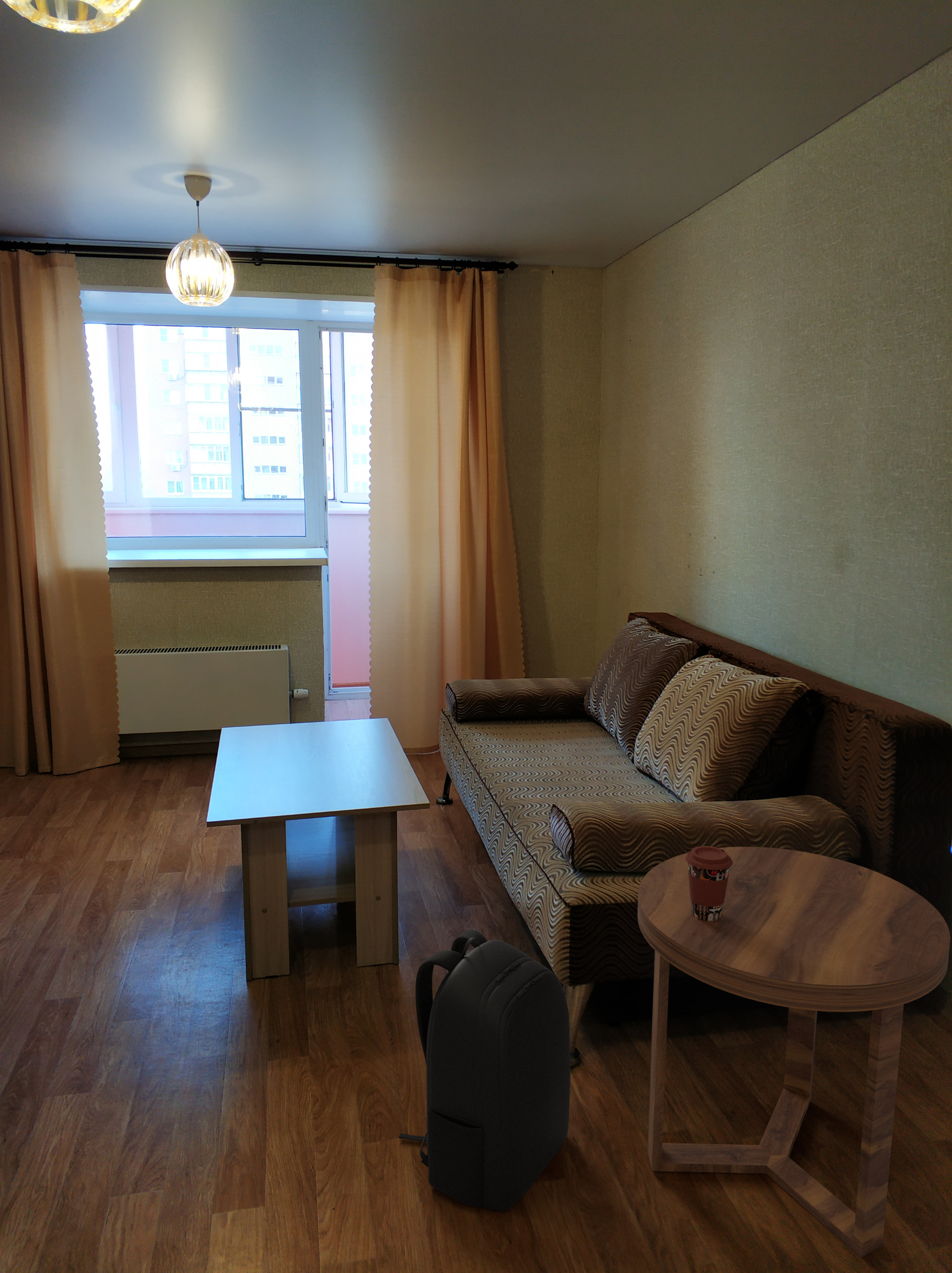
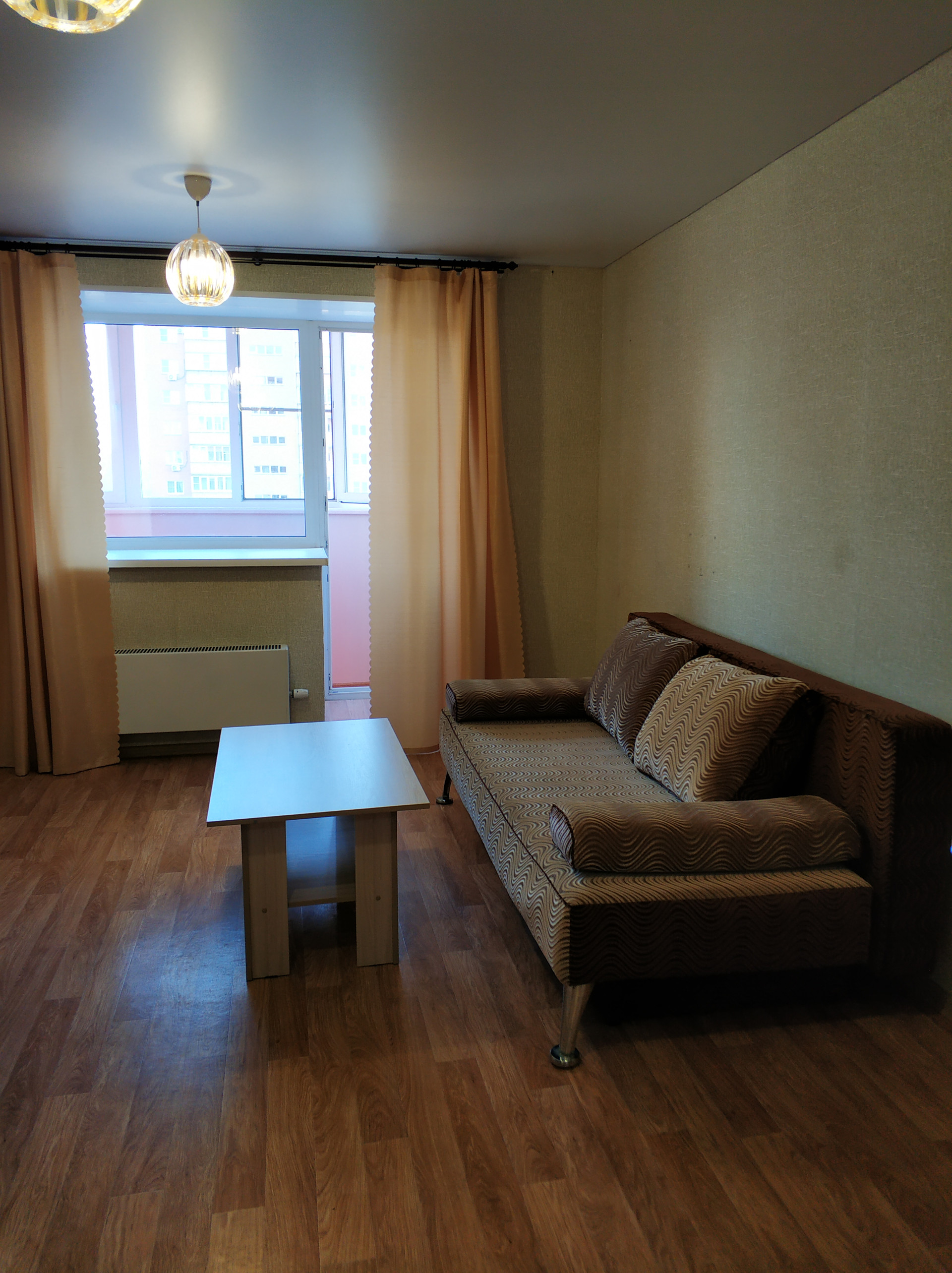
- coffee cup [685,846,733,921]
- side table [637,846,951,1259]
- backpack [398,929,571,1212]
